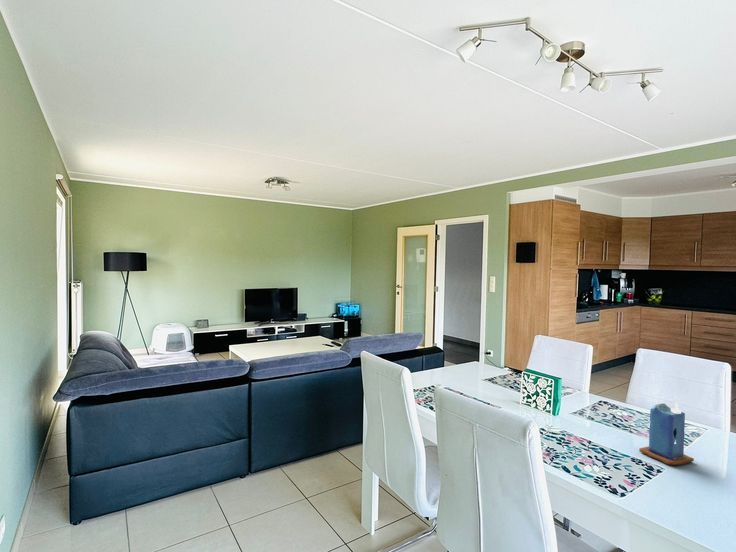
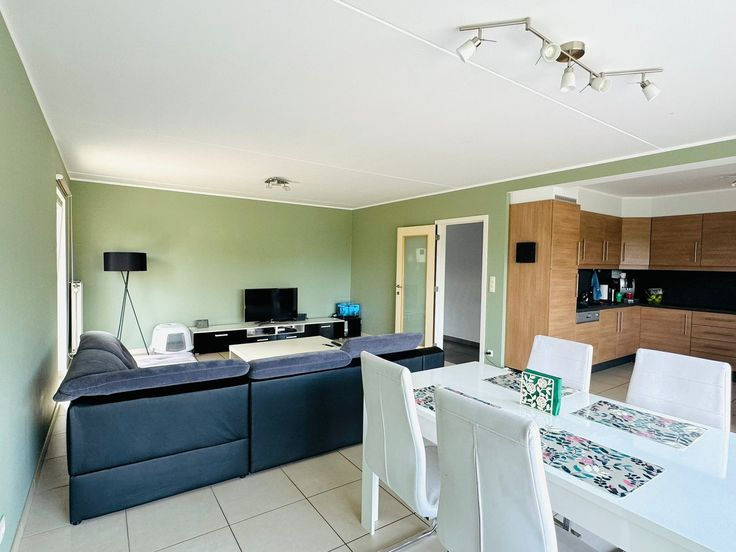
- candle [638,402,695,466]
